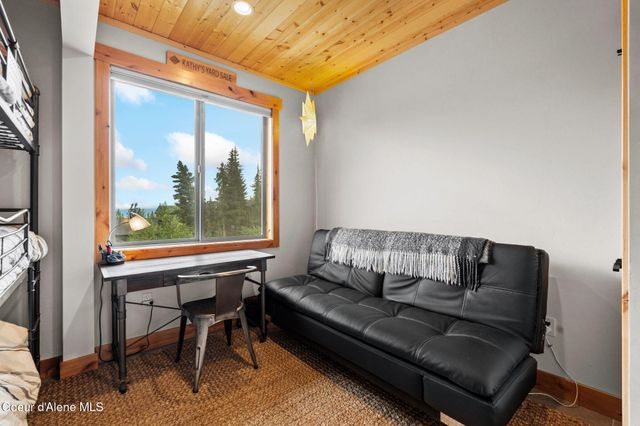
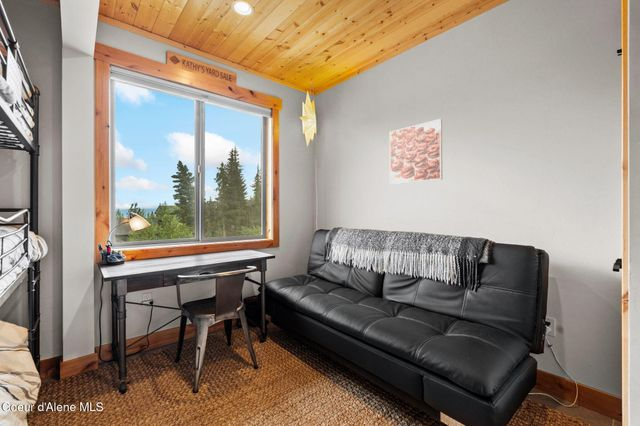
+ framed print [389,118,443,185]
